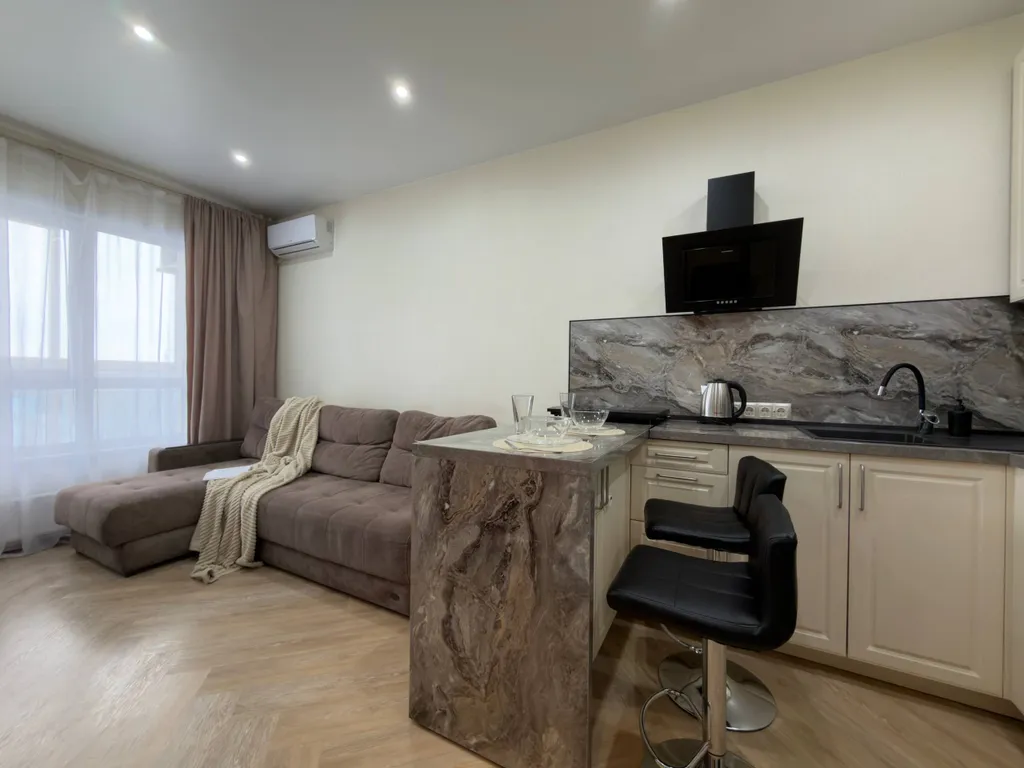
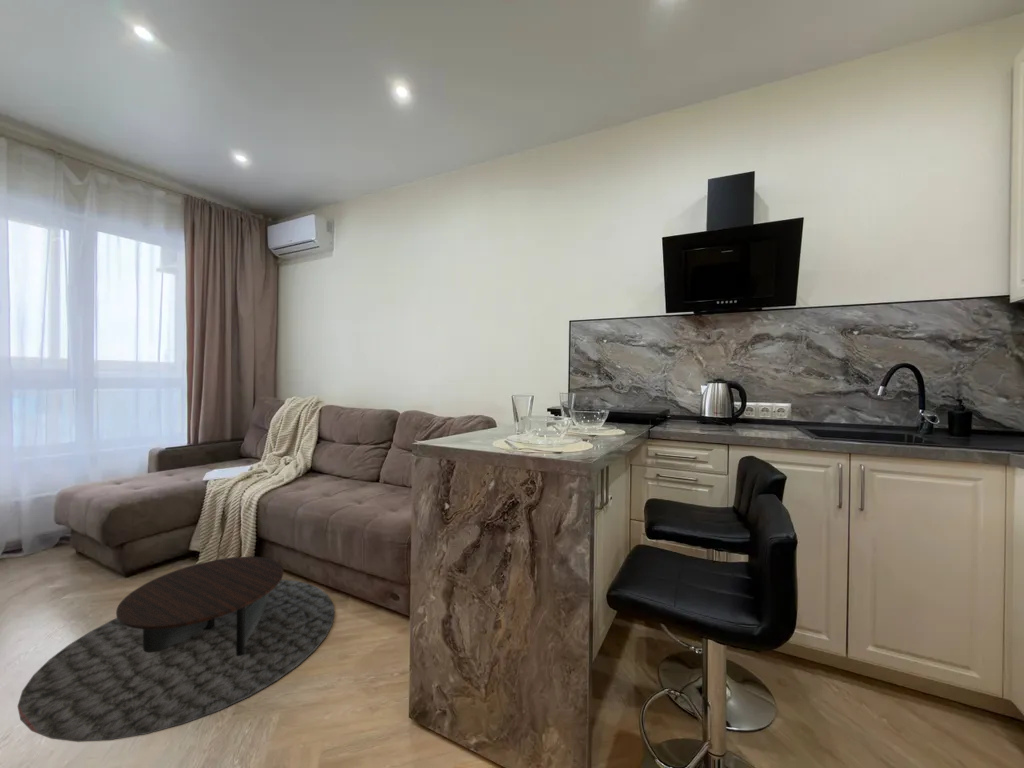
+ coffee table [17,556,336,742]
